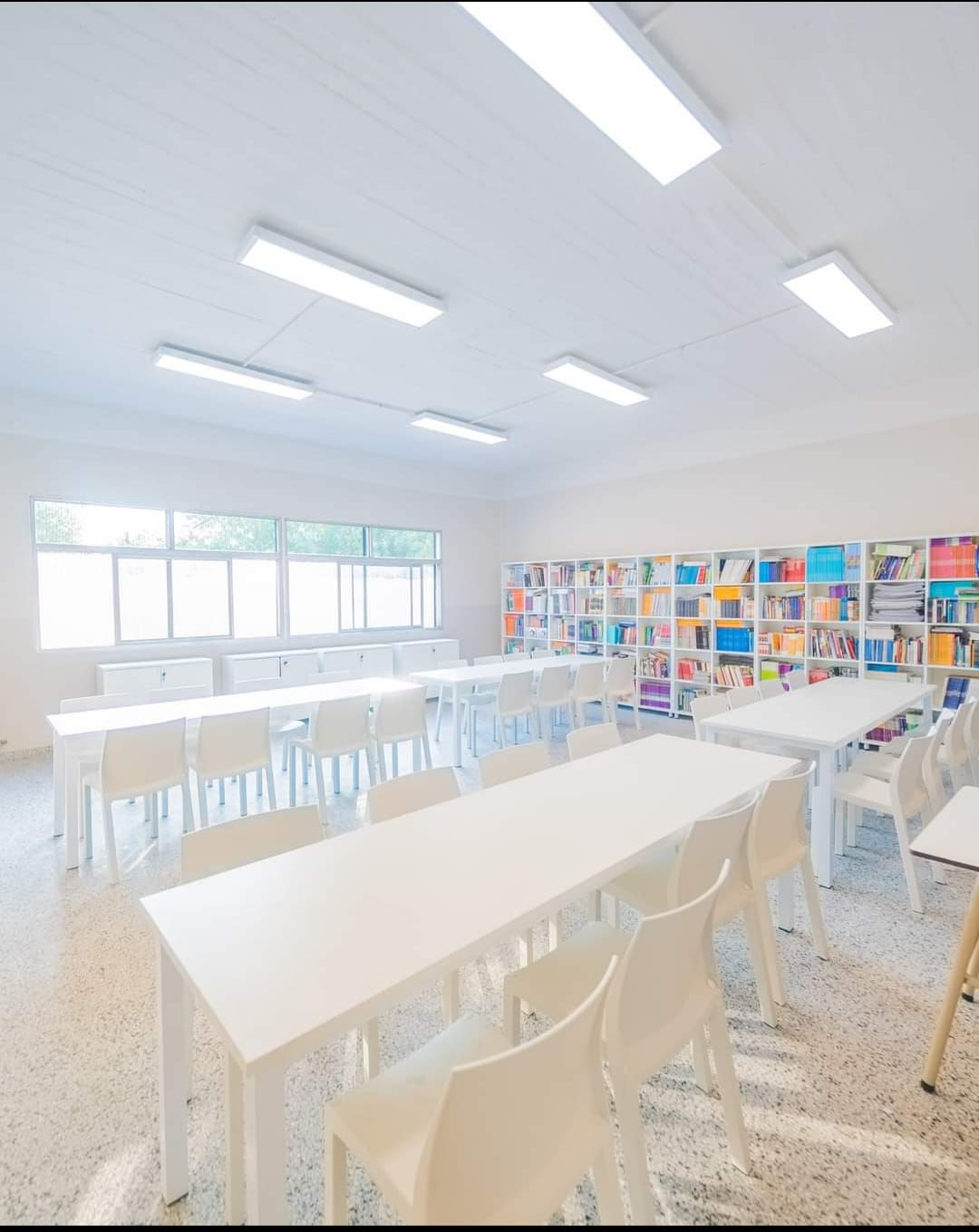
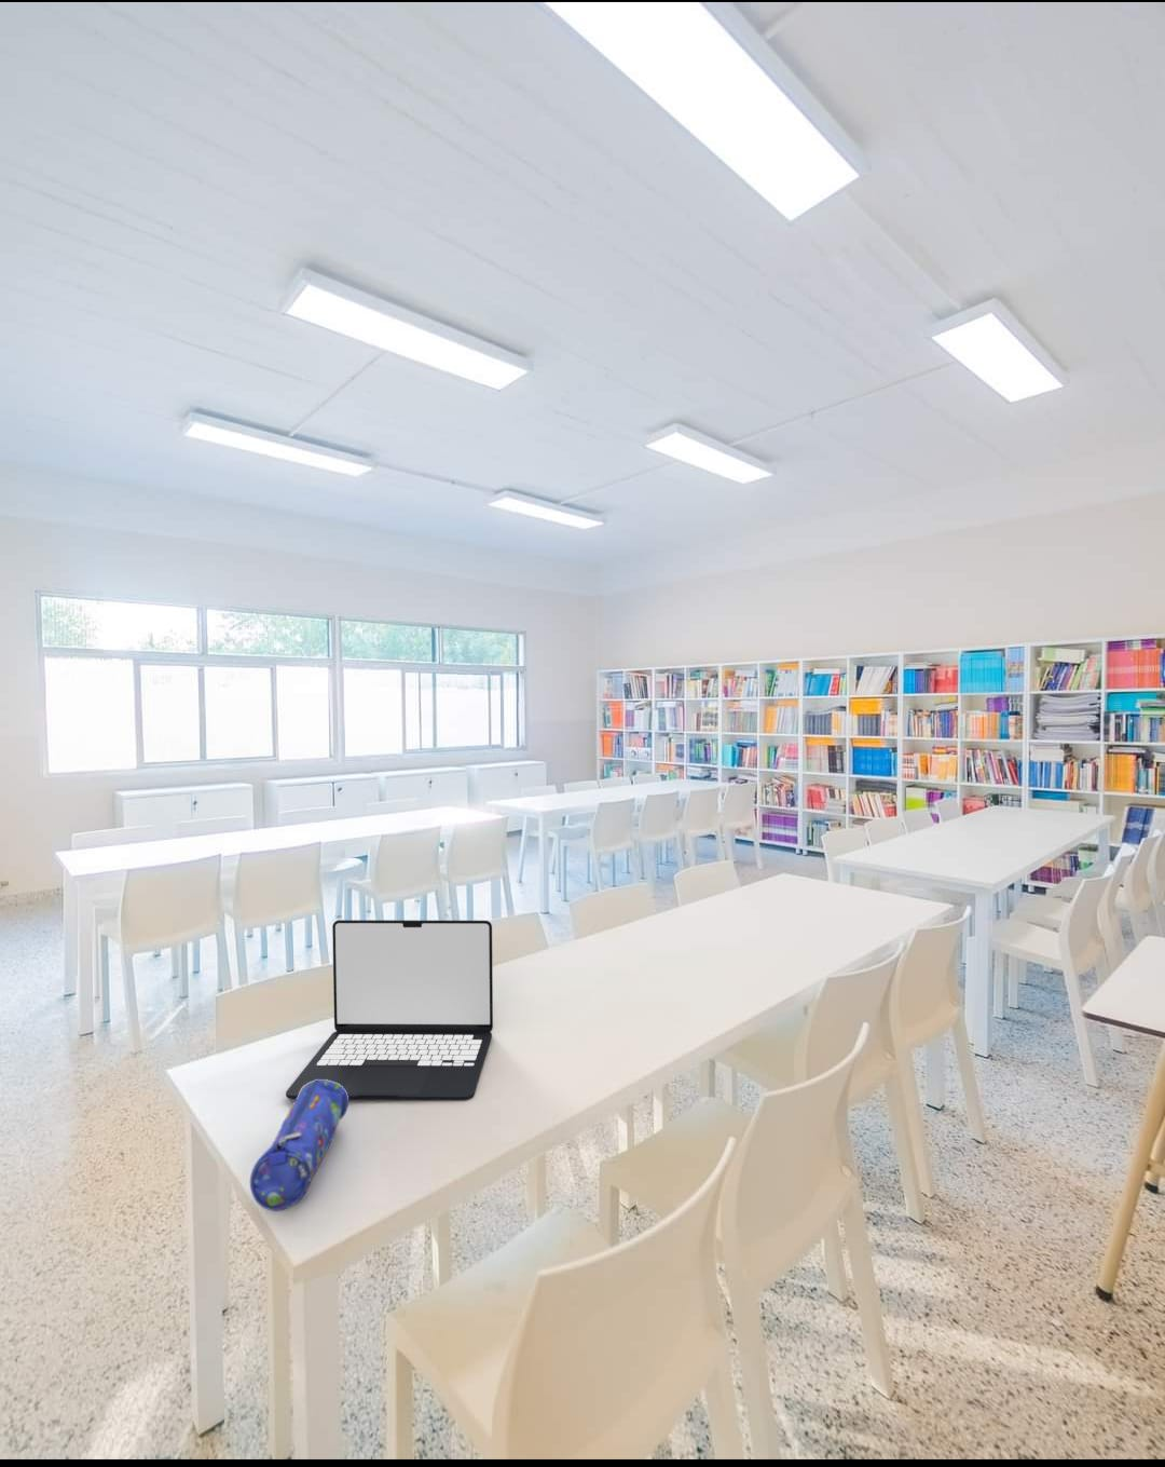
+ pencil case [249,1080,350,1212]
+ laptop [284,918,494,1101]
